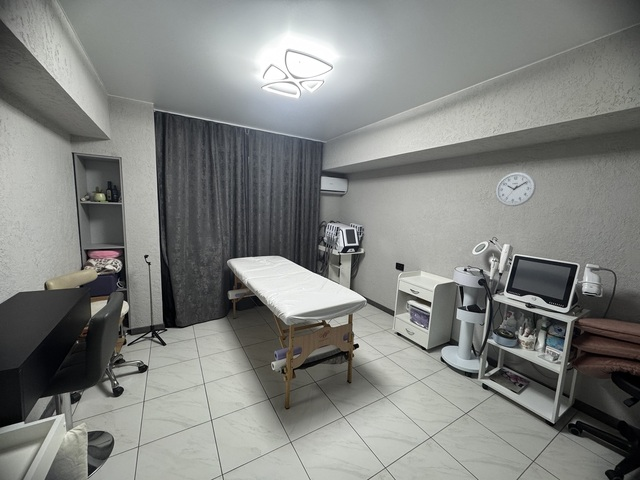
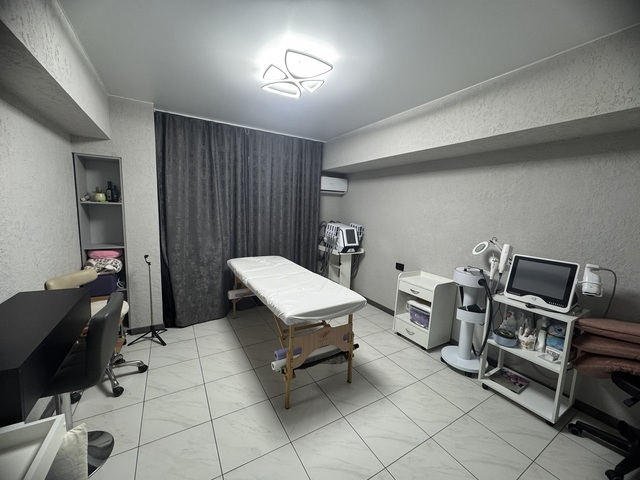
- wall clock [495,171,537,207]
